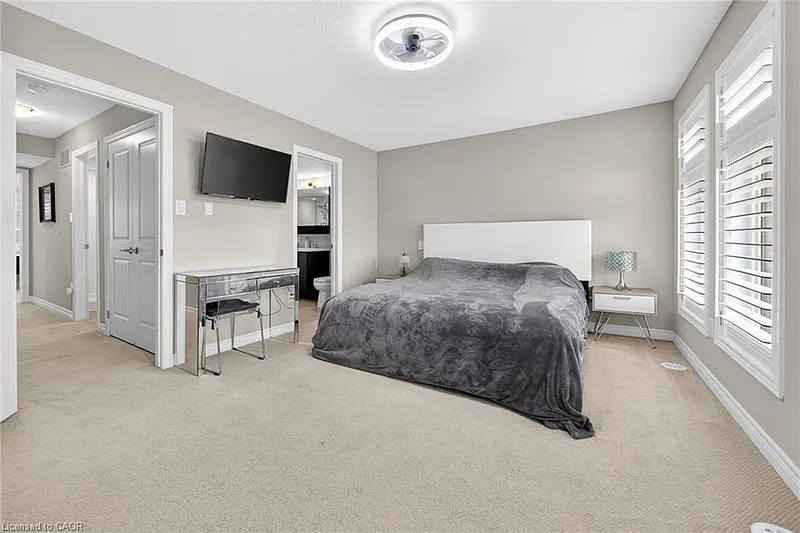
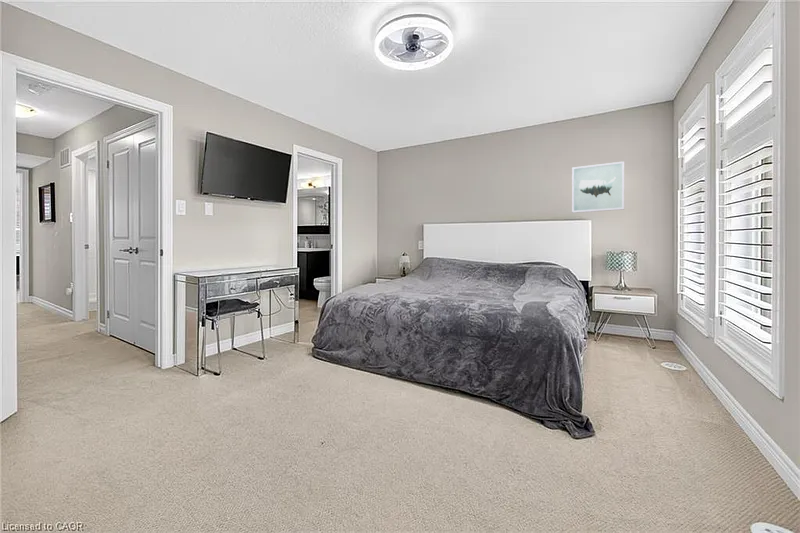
+ wall art [571,160,625,214]
